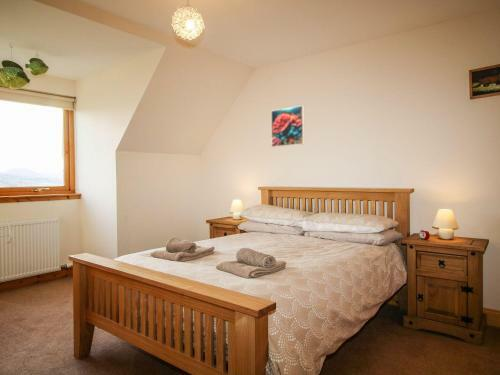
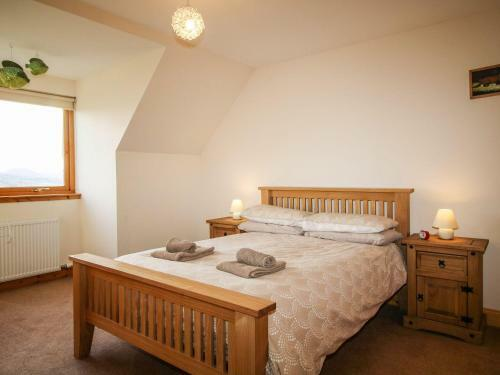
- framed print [270,104,306,148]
